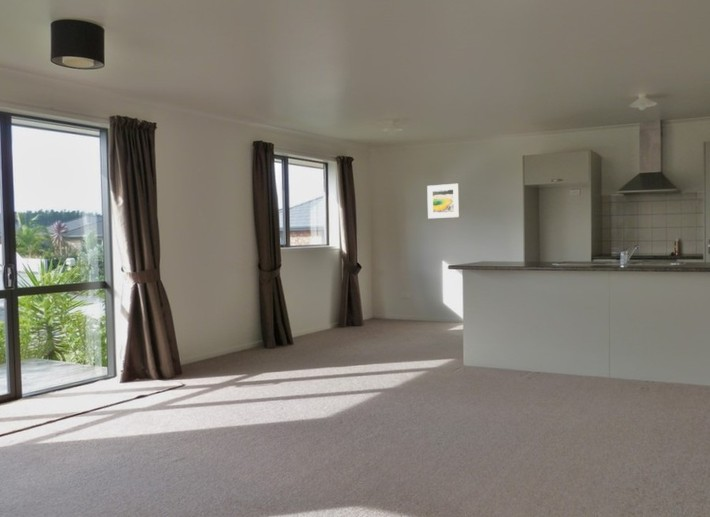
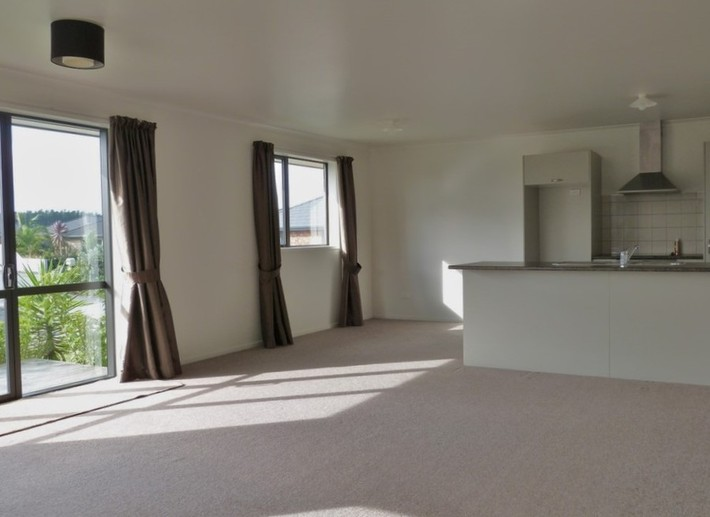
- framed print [426,183,460,220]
